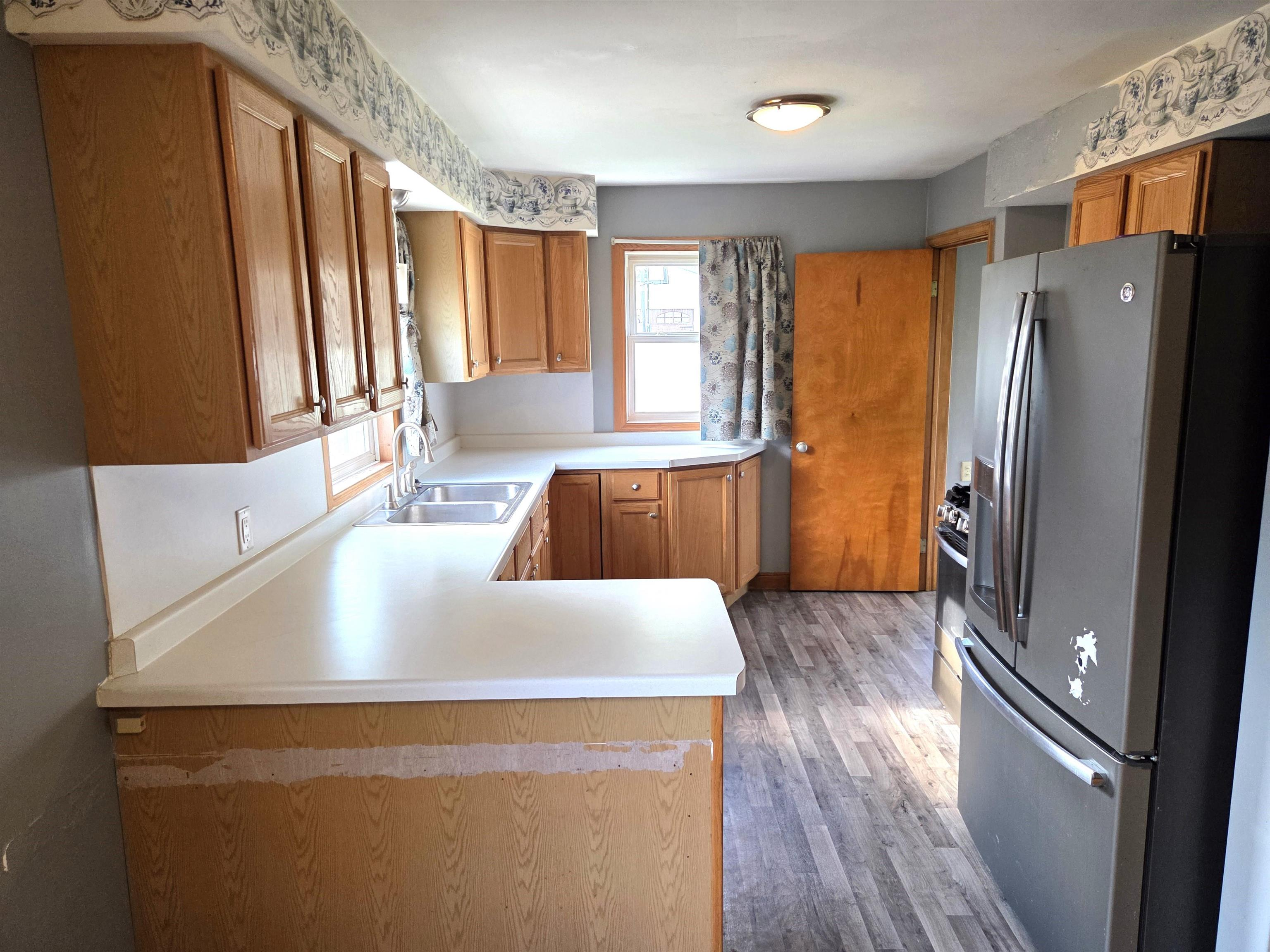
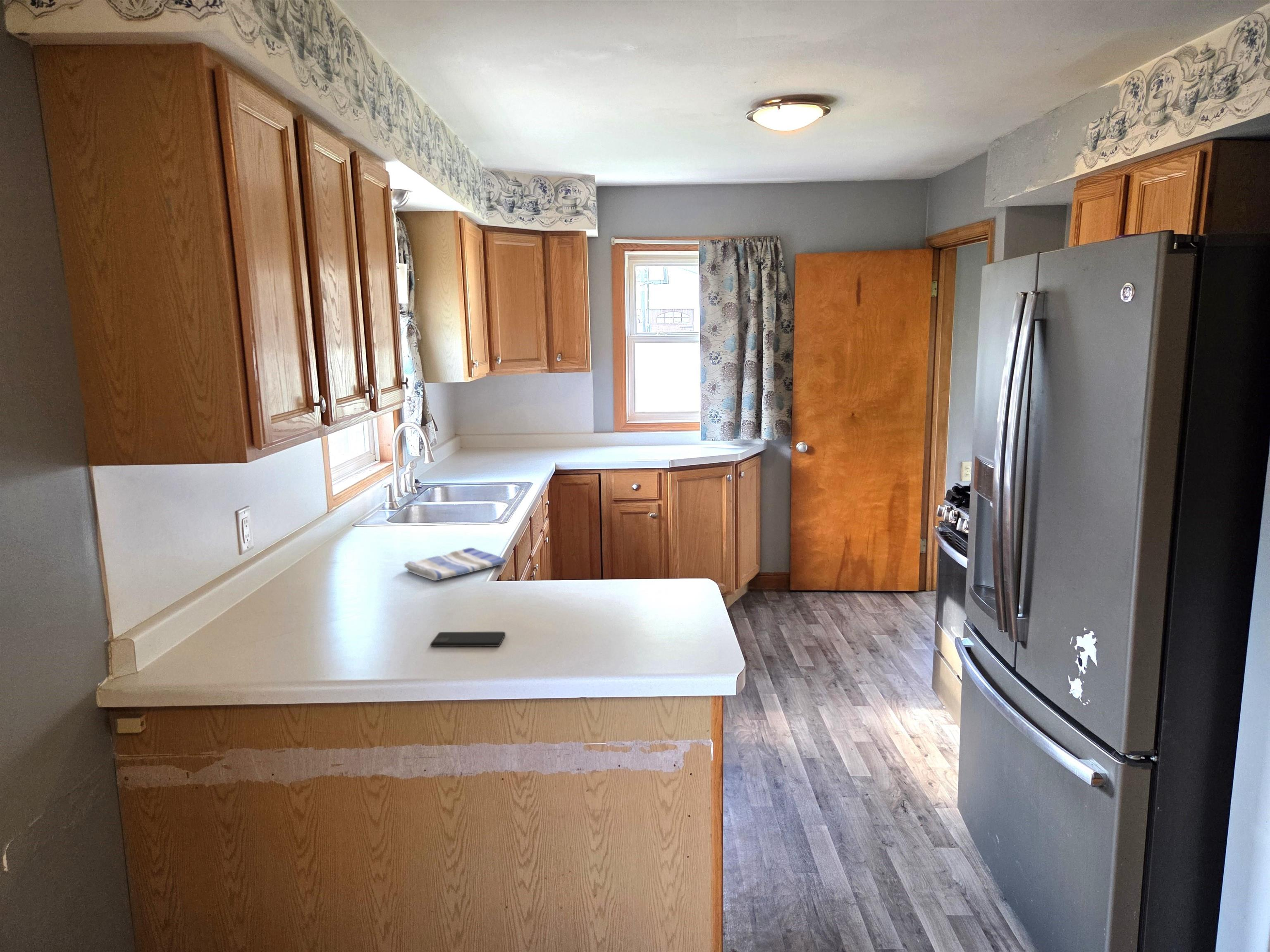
+ smartphone [430,631,506,647]
+ dish towel [403,547,506,581]
